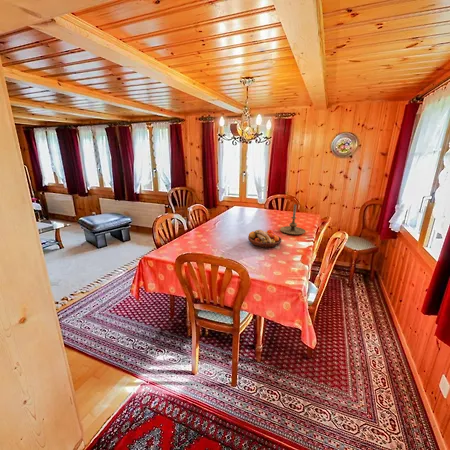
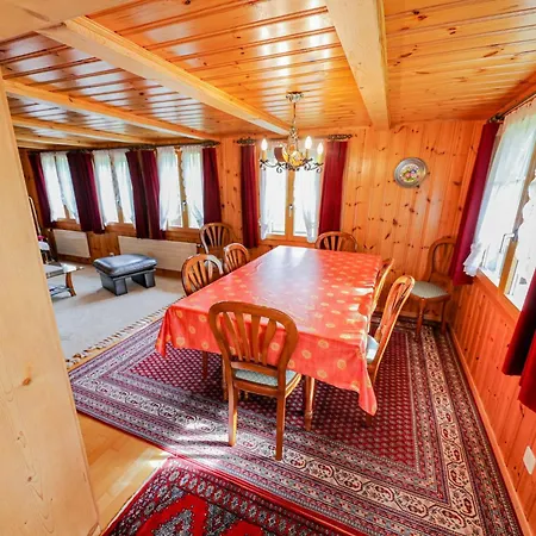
- fruit bowl [247,229,283,249]
- candle holder [279,203,307,236]
